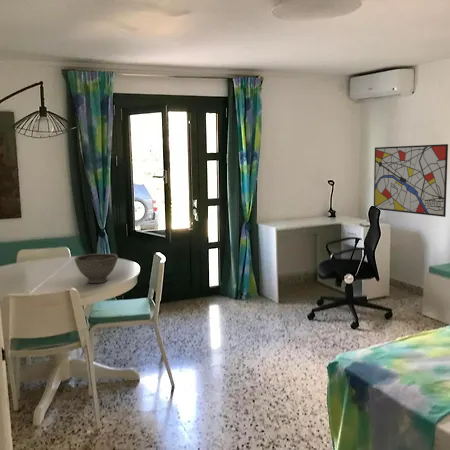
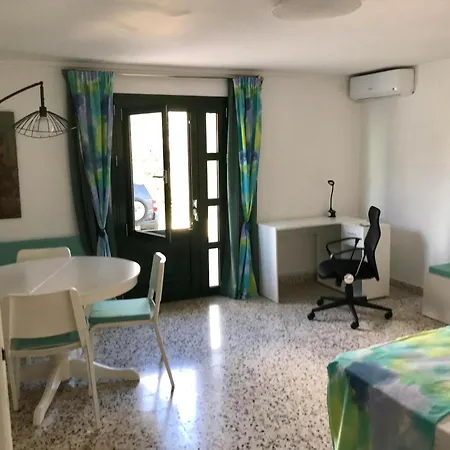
- wall art [373,143,449,218]
- bowl [74,252,119,284]
